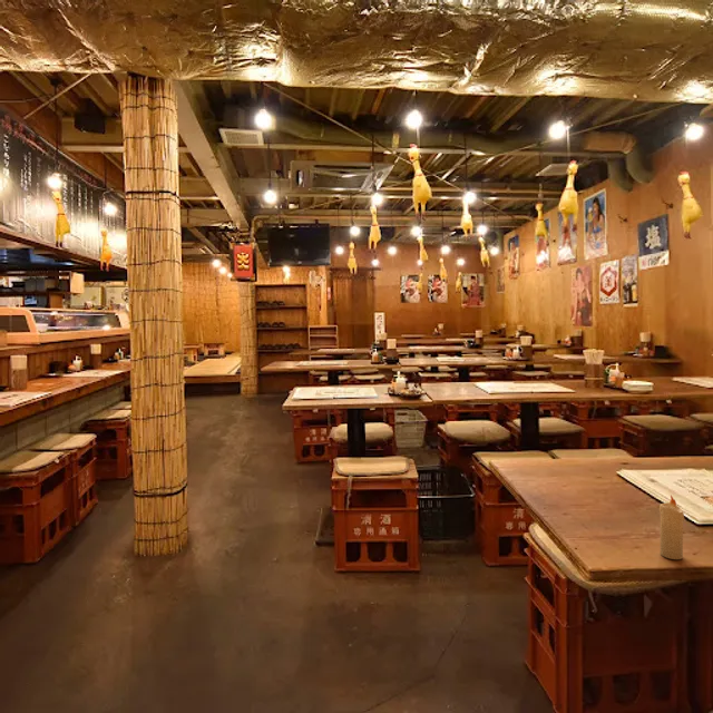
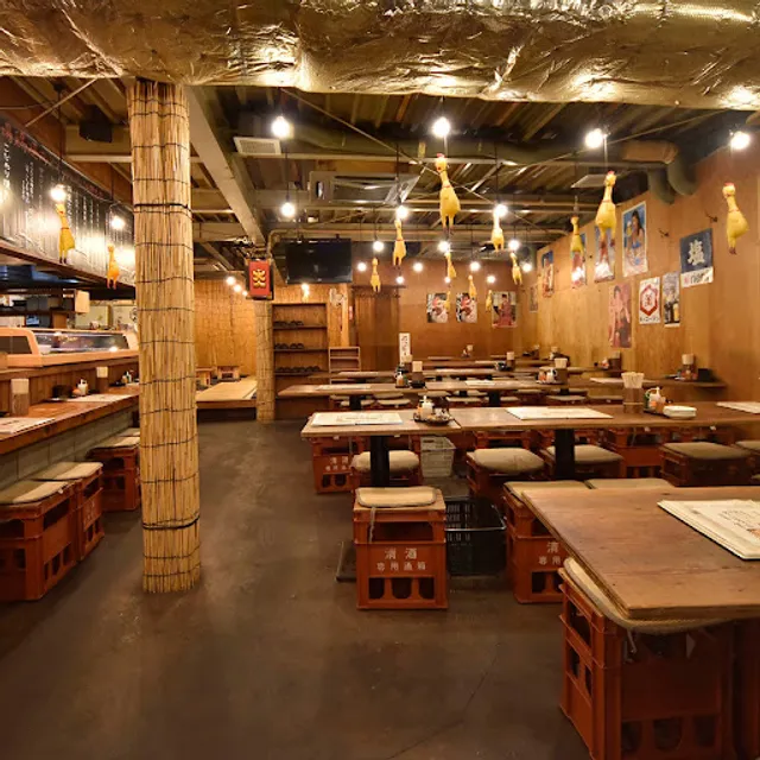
- candle [658,495,685,560]
